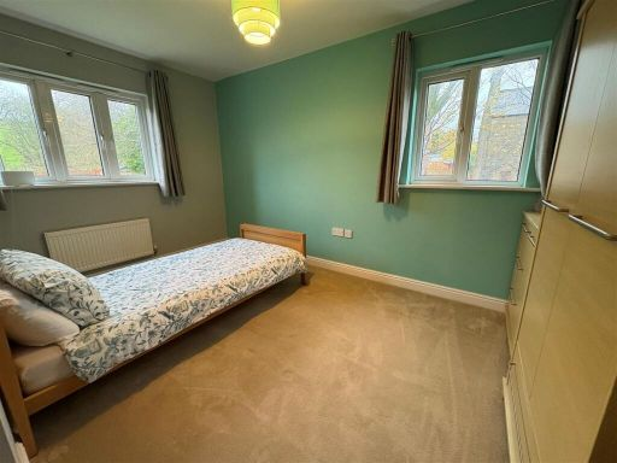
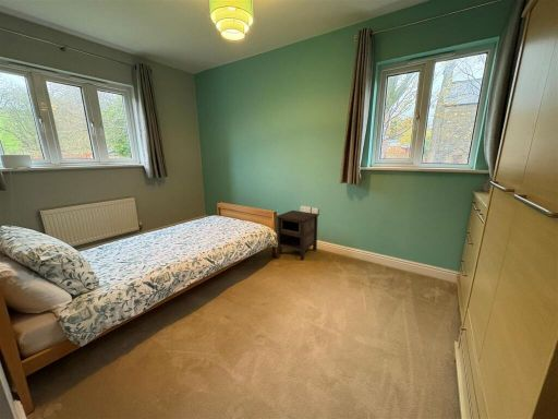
+ nightstand [276,210,319,261]
